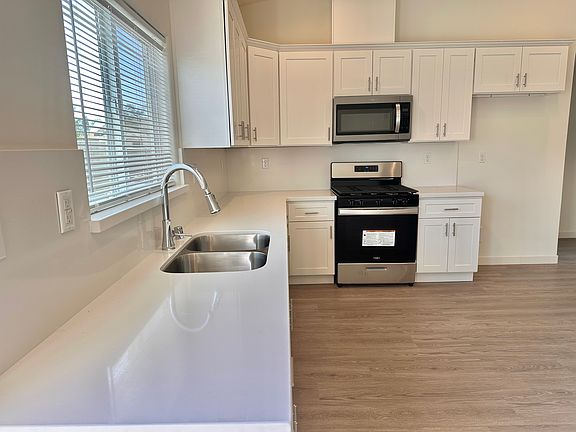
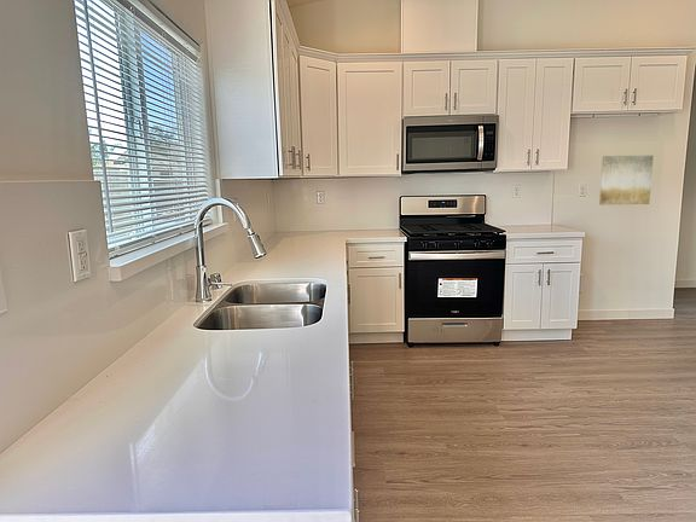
+ wall art [598,155,655,207]
